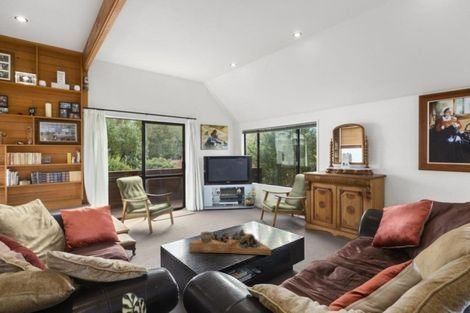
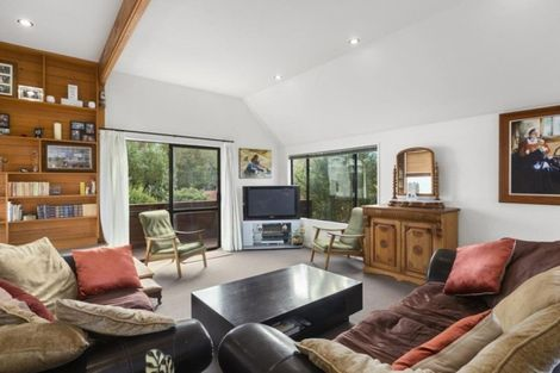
- decorative tray [188,228,272,256]
